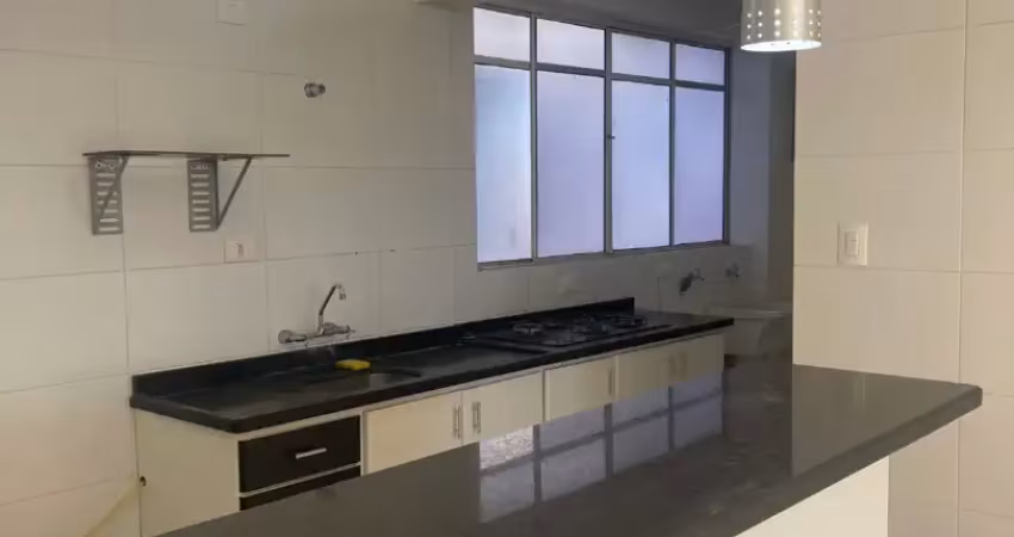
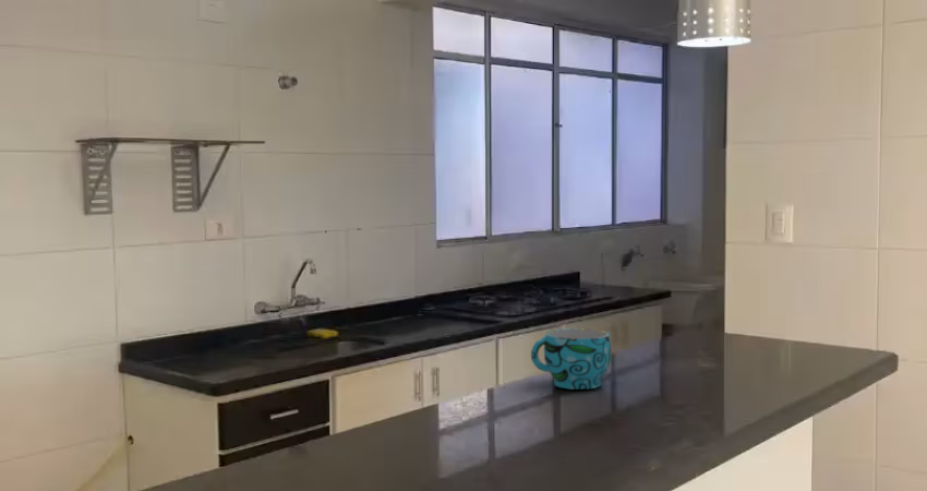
+ cup [530,327,612,391]
